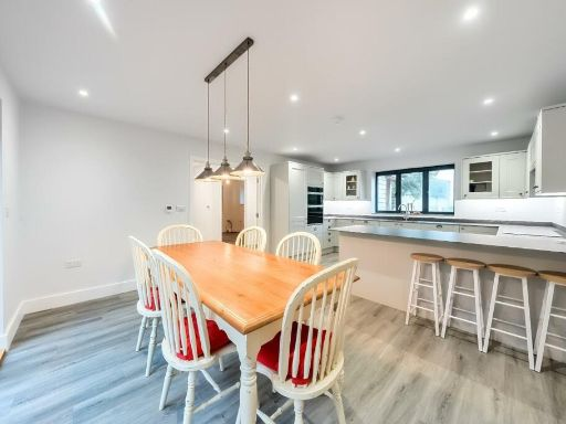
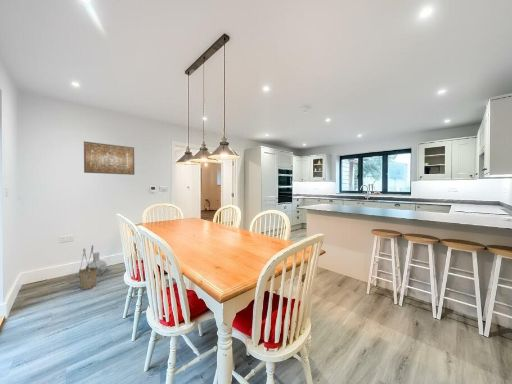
+ vase [85,252,108,277]
+ bucket [78,244,97,290]
+ wall art [83,140,135,176]
